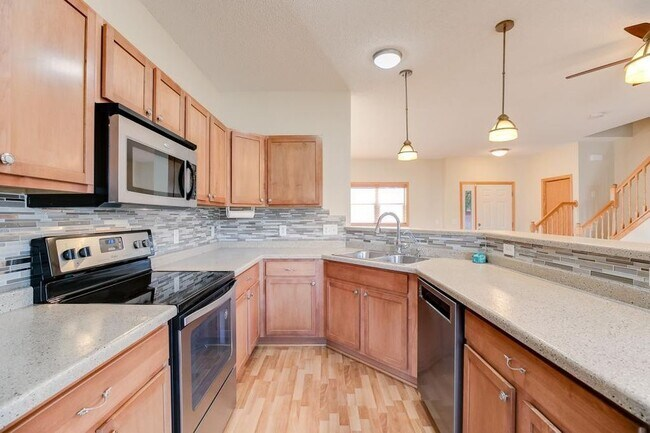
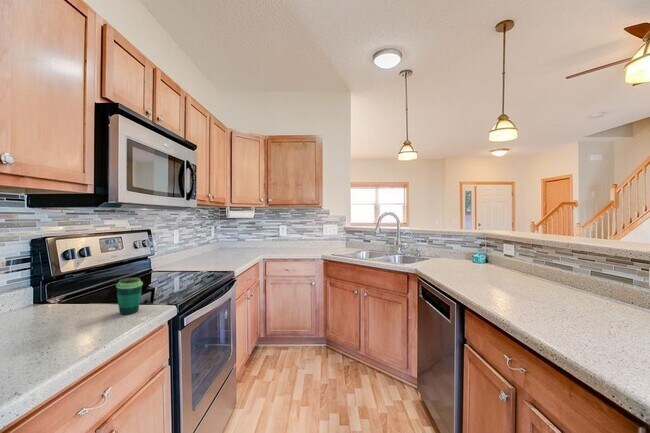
+ cup [115,277,144,315]
